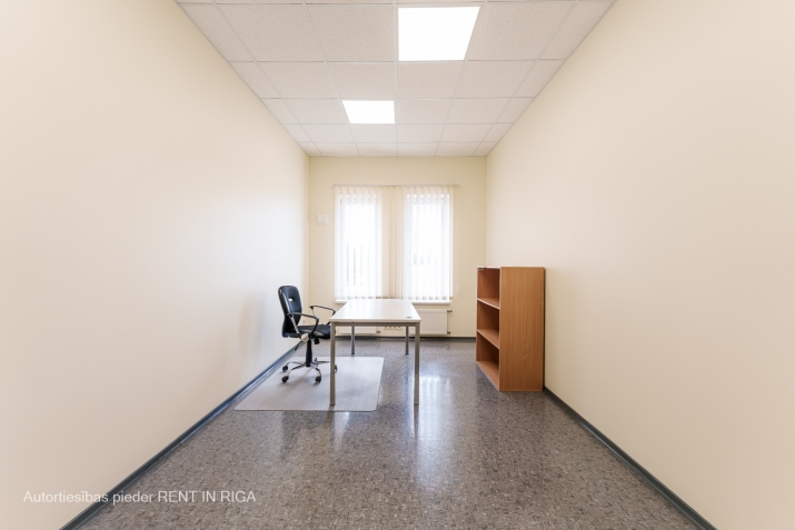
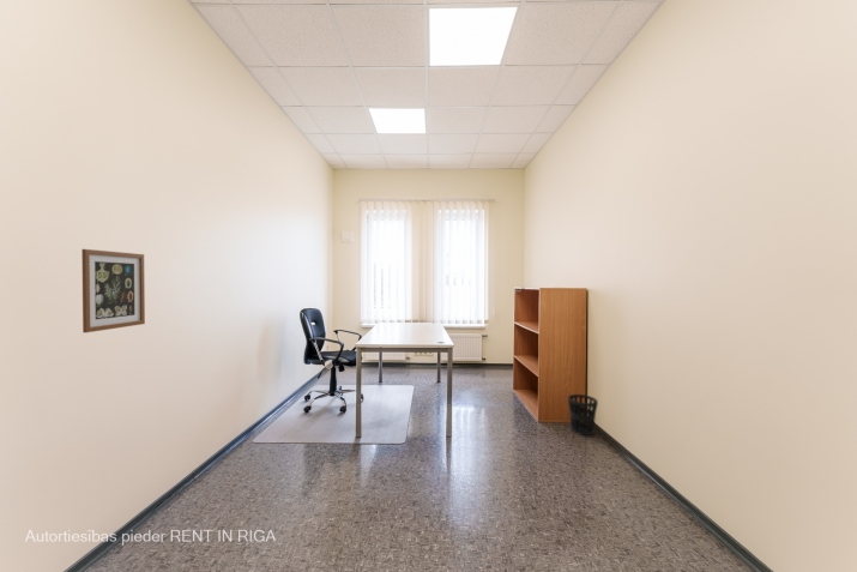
+ wall art [80,248,146,333]
+ wastebasket [567,393,599,436]
